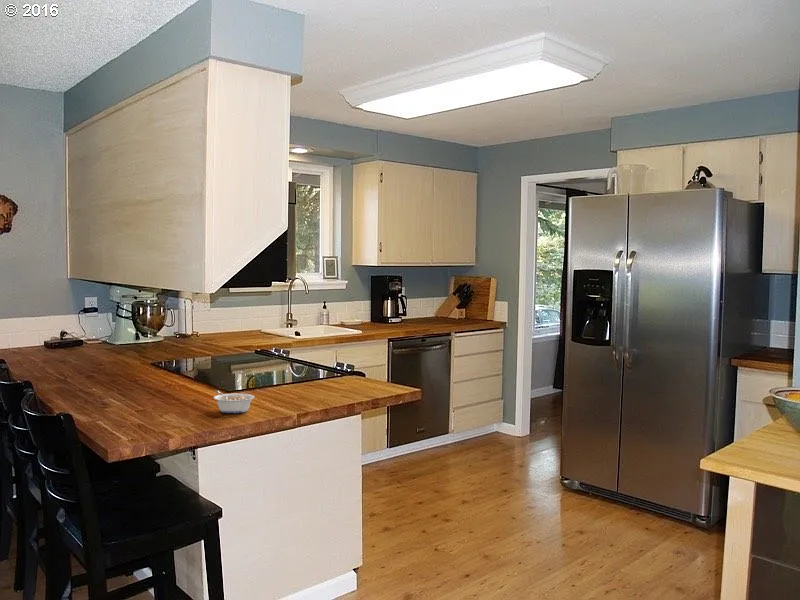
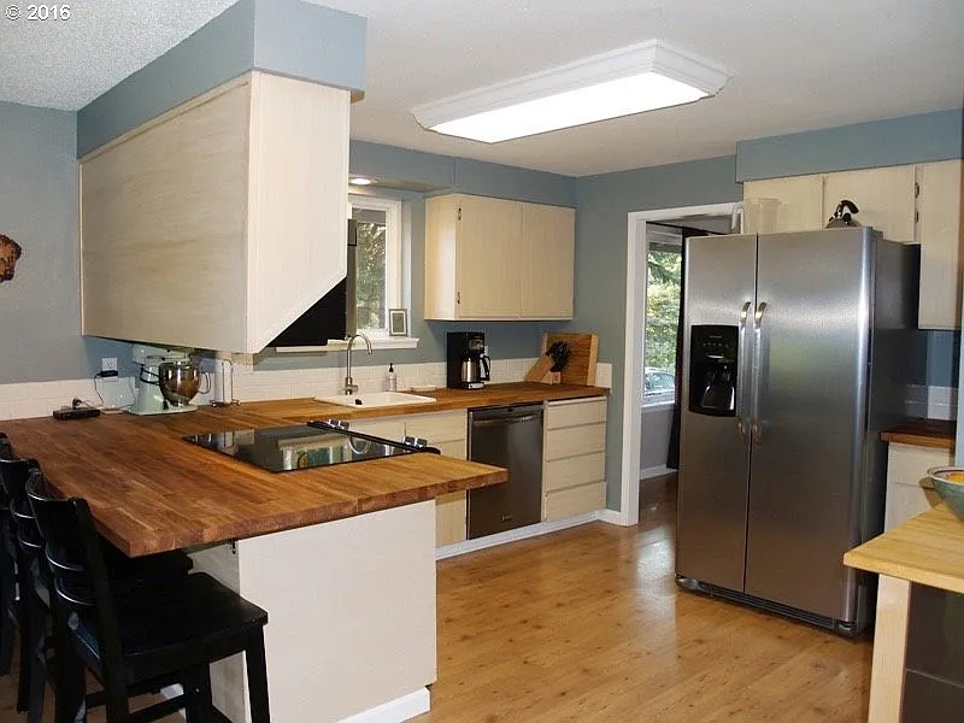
- legume [213,389,255,414]
